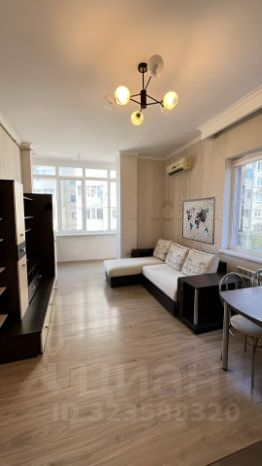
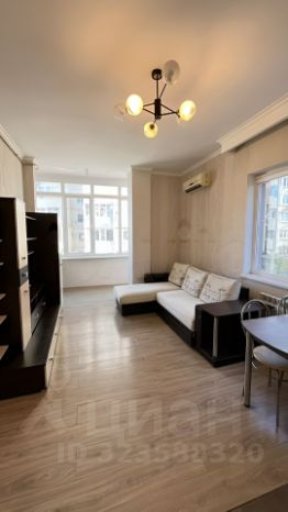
- wall art [181,196,217,246]
